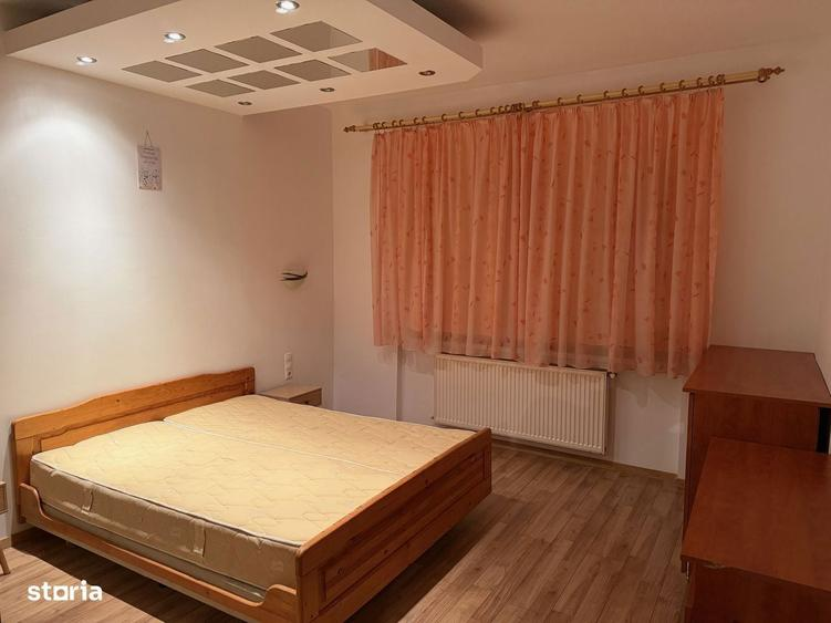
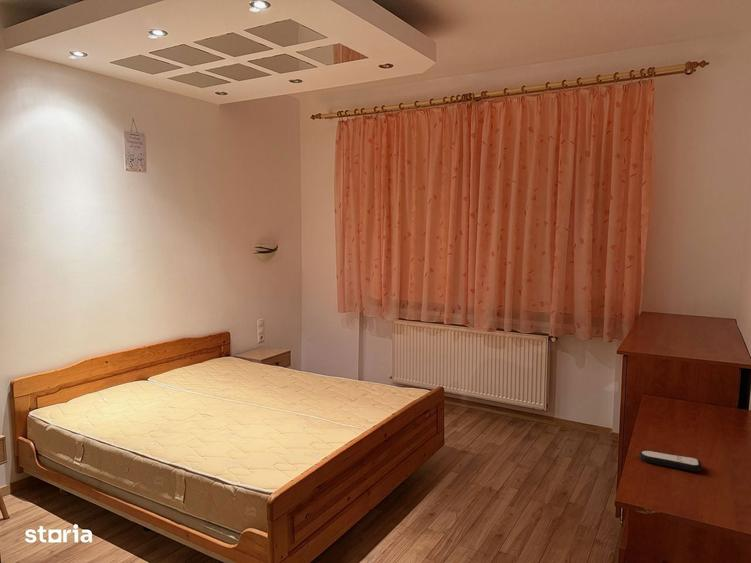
+ remote control [638,449,703,473]
